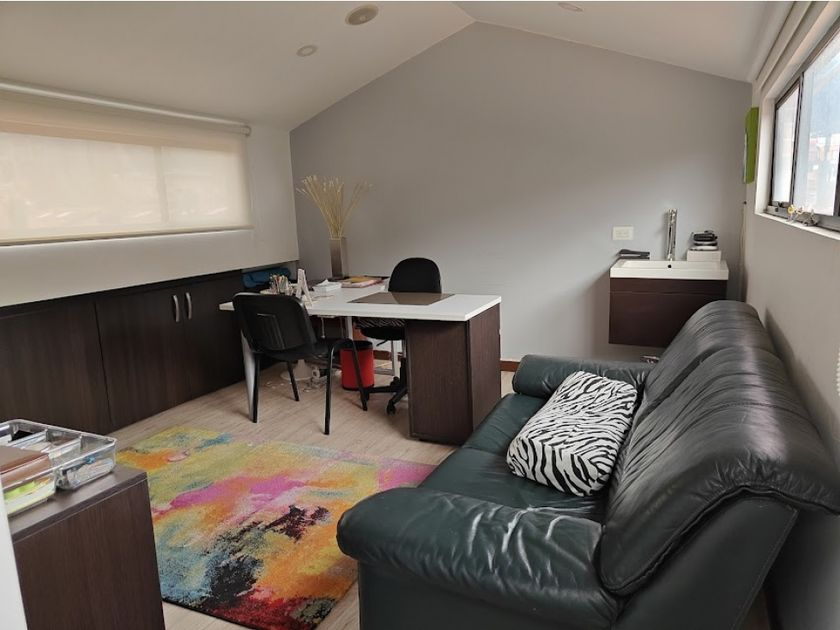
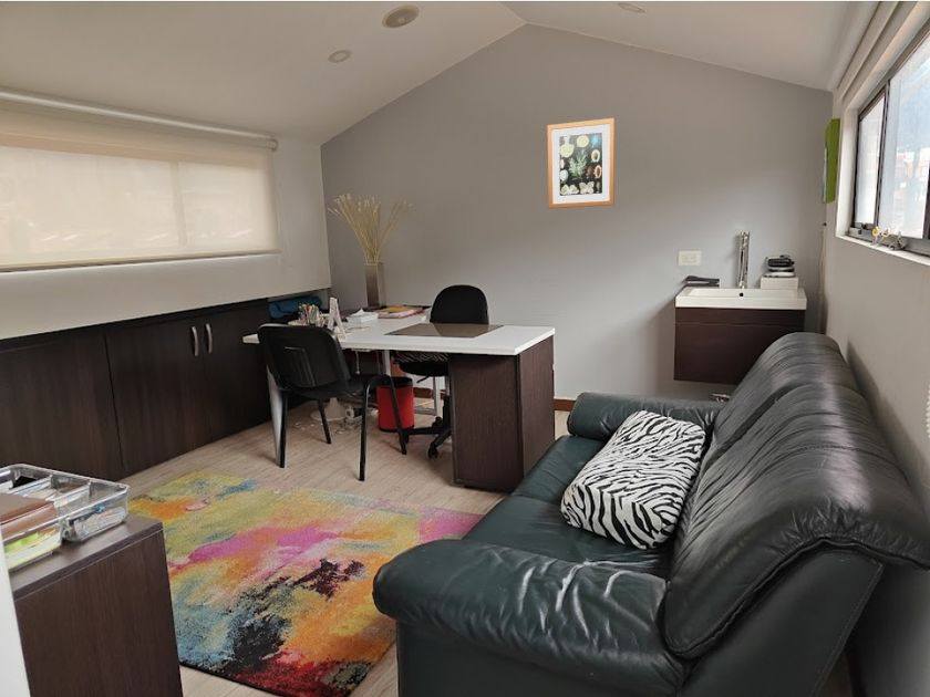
+ wall art [546,117,616,209]
